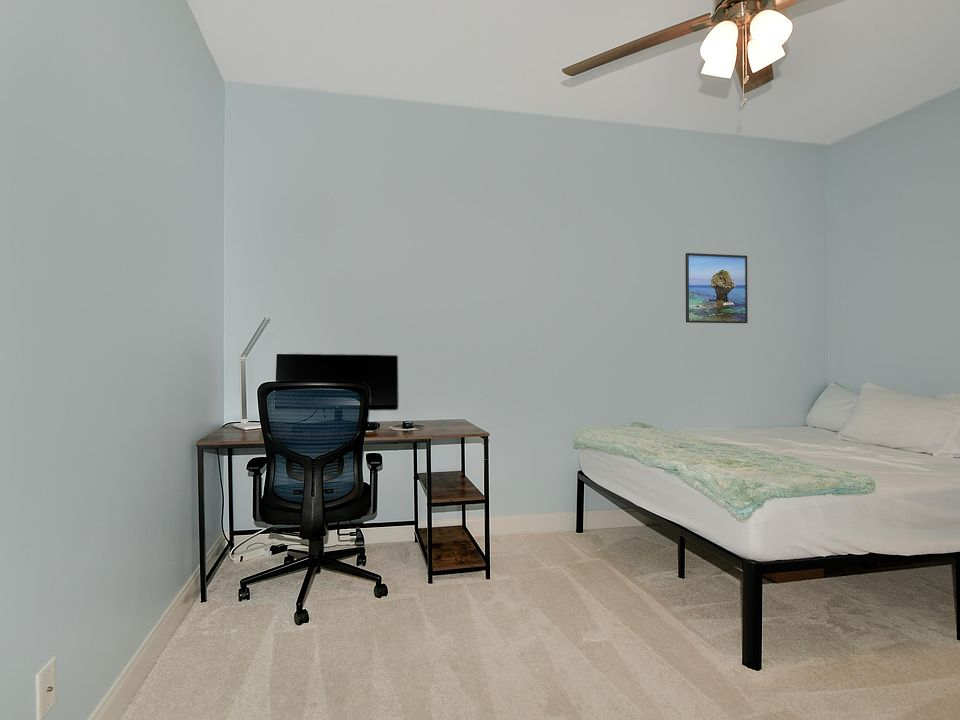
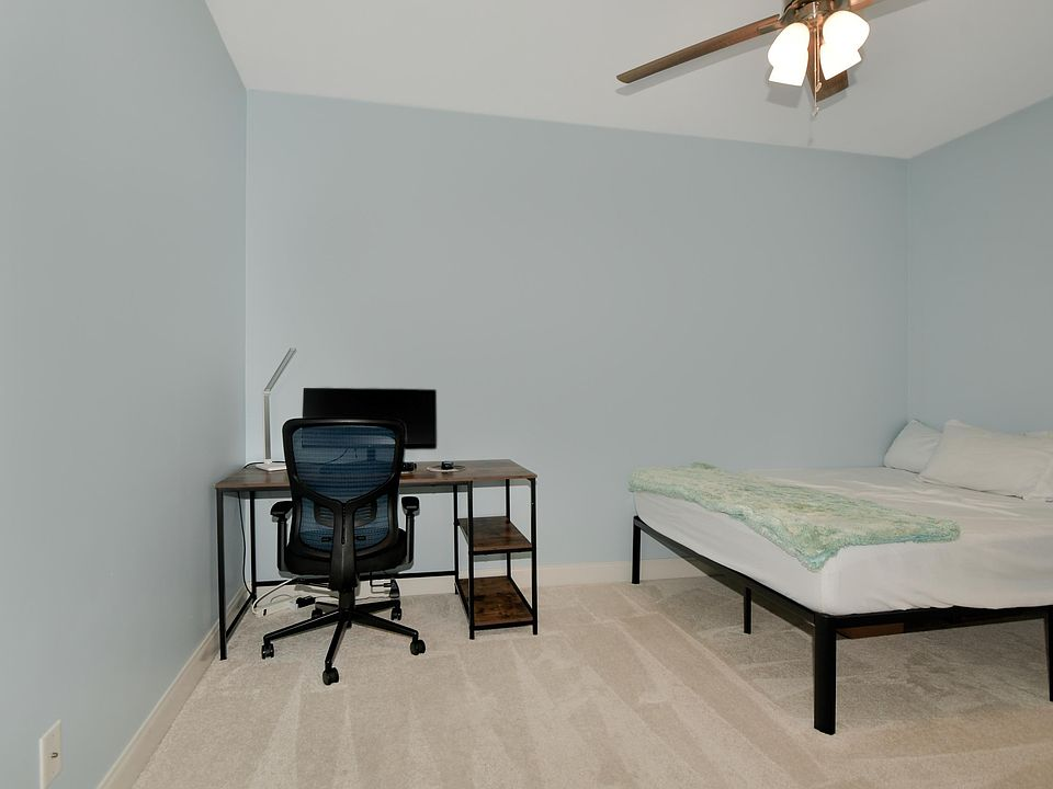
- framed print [684,252,749,324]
